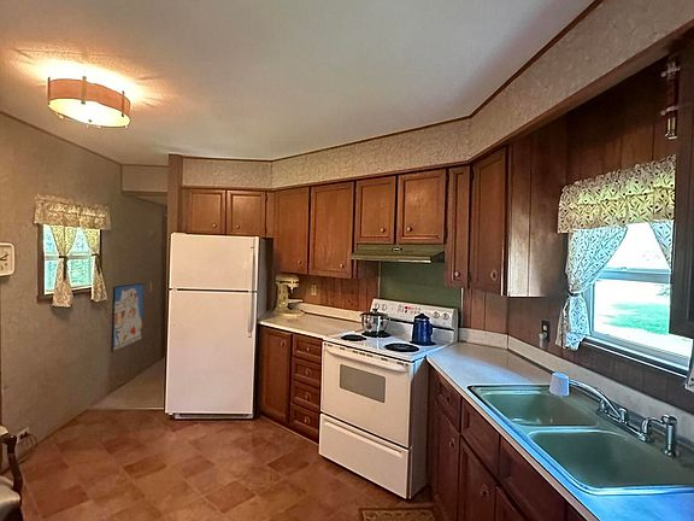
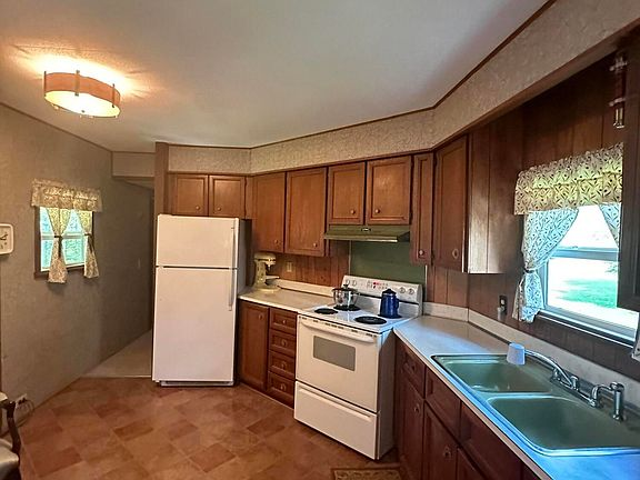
- wall art [110,282,145,353]
